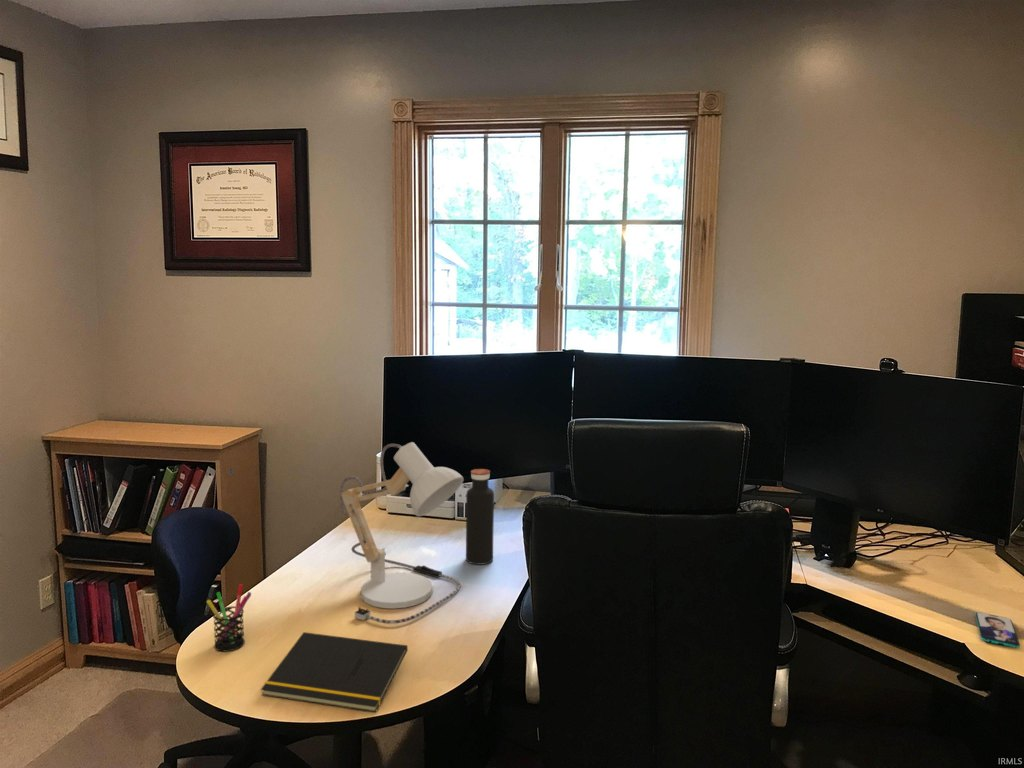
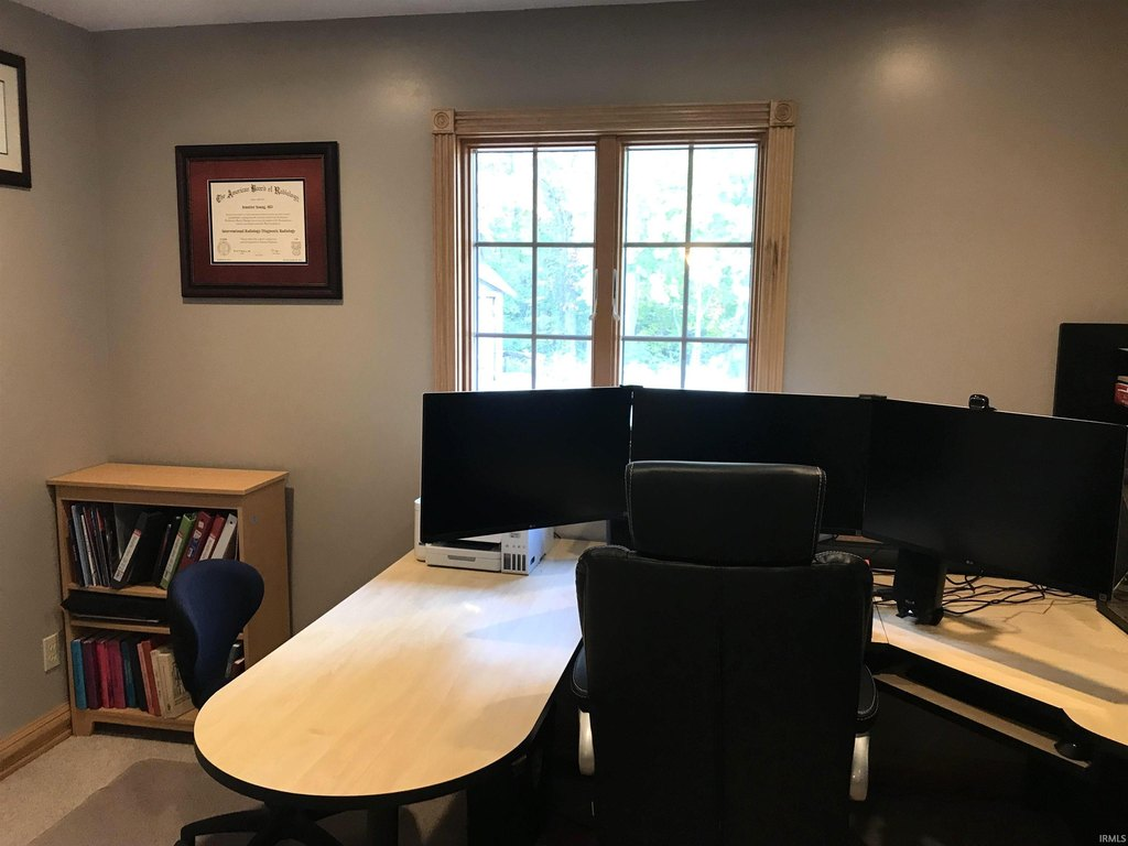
- desk lamp [339,441,464,625]
- smartphone [974,611,1021,649]
- water bottle [465,468,495,565]
- pen holder [206,583,252,652]
- notepad [260,631,409,713]
